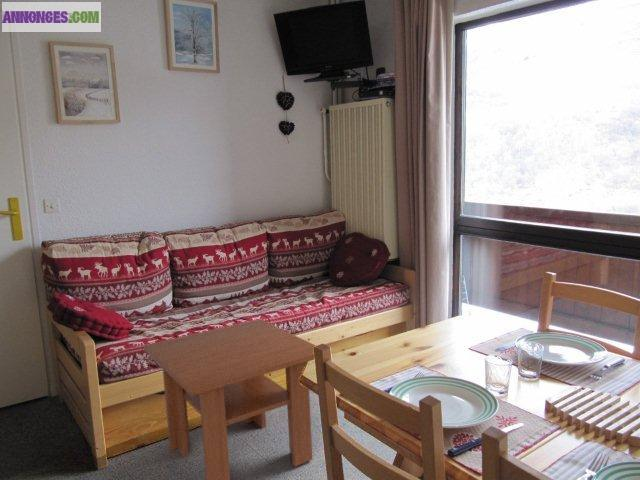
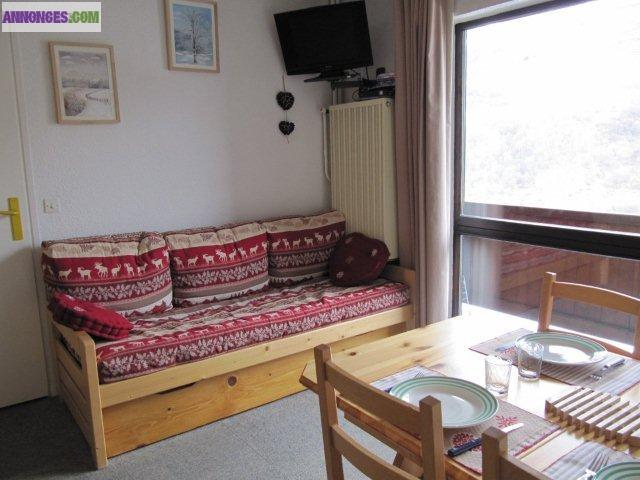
- coffee table [143,318,317,480]
